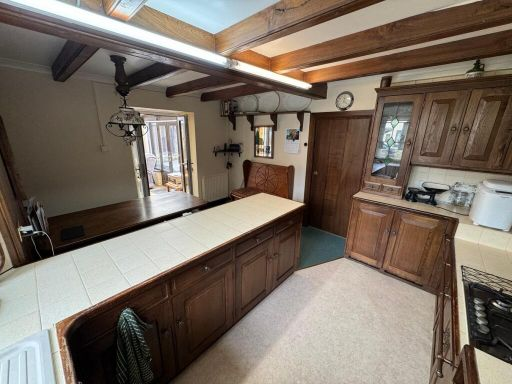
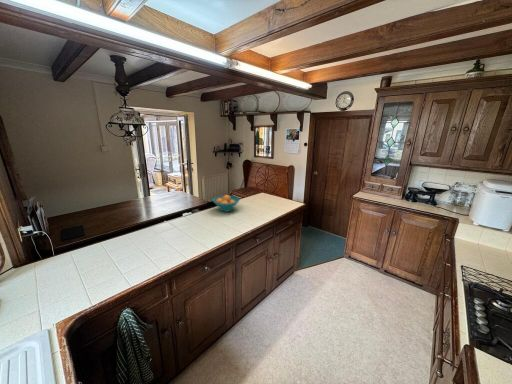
+ fruit bowl [212,194,241,213]
